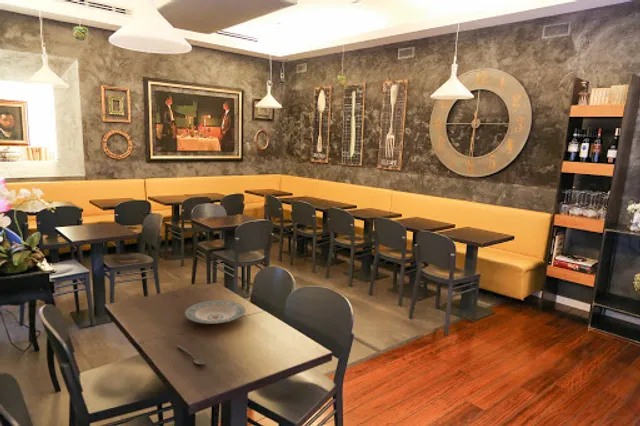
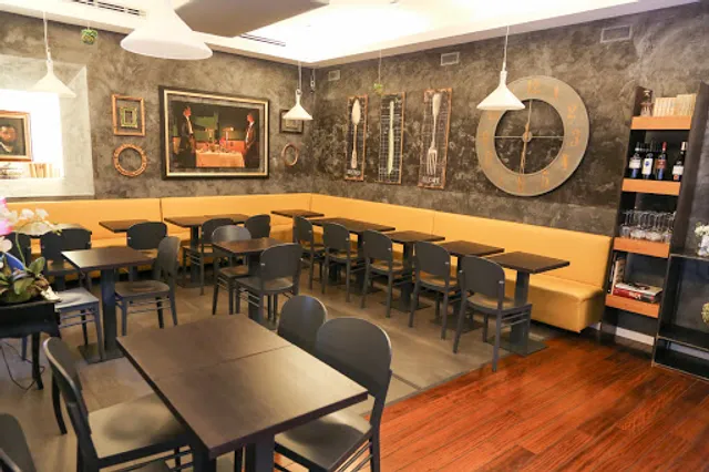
- plate [184,299,246,325]
- spoon [176,345,206,365]
